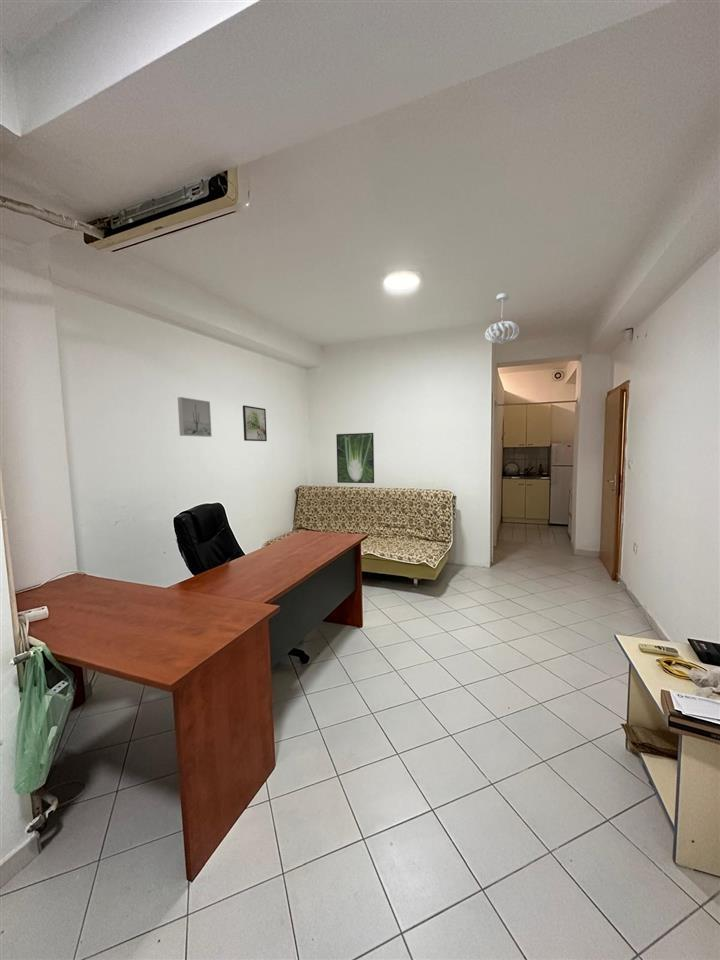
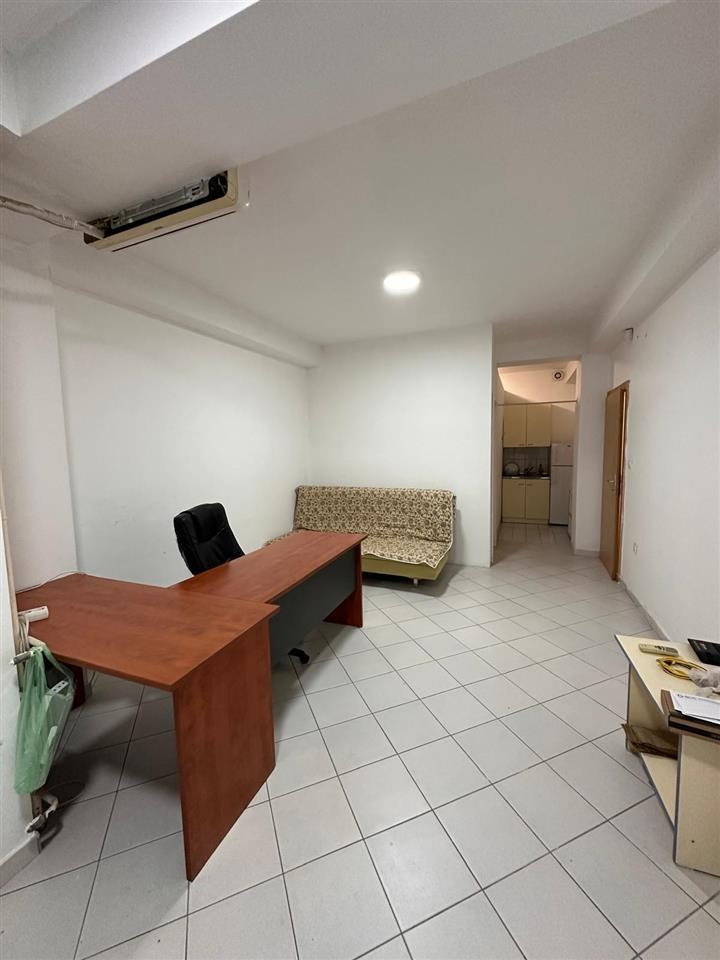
- pendant light [484,292,520,346]
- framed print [242,404,268,442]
- wall art [177,396,213,438]
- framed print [335,432,375,484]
